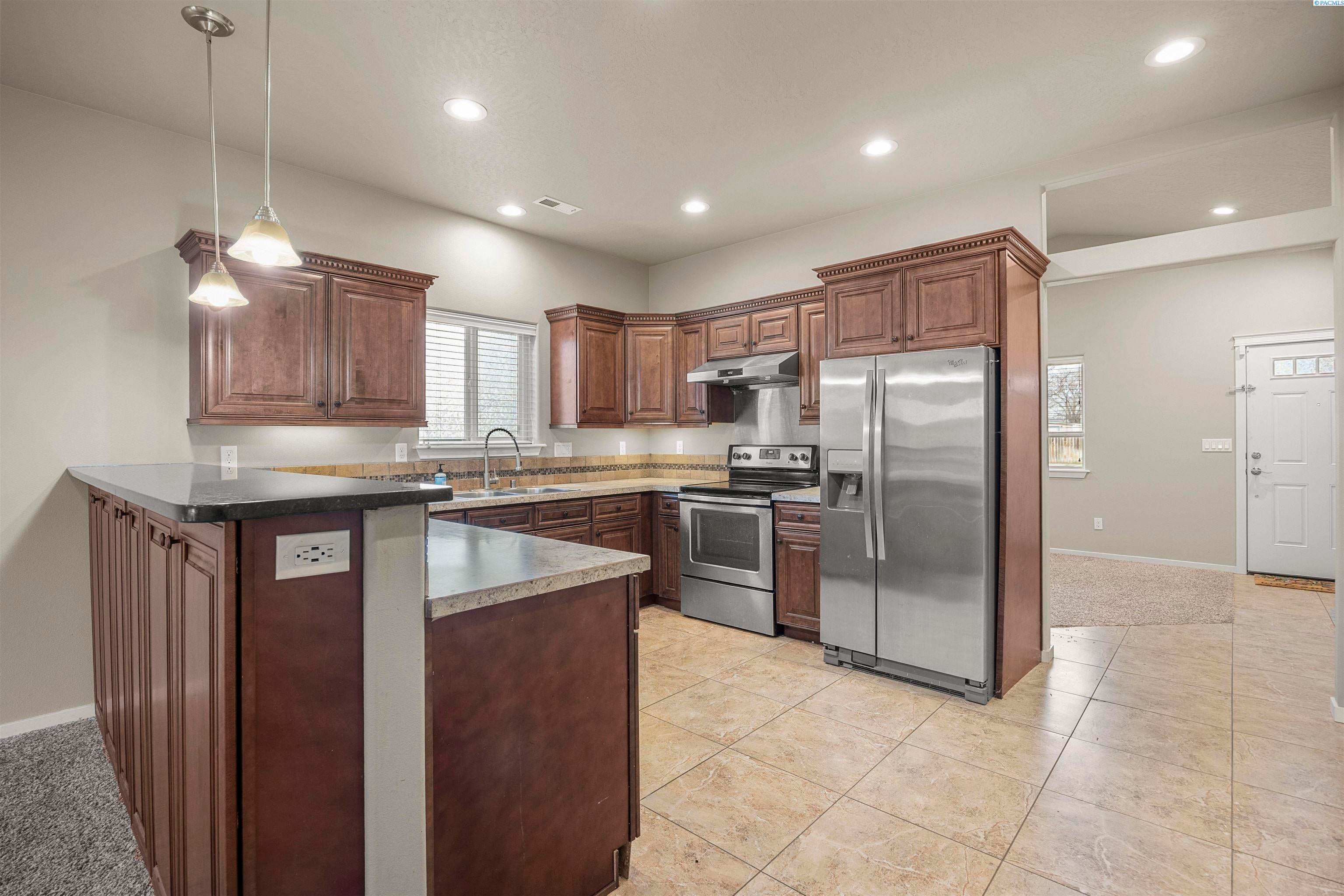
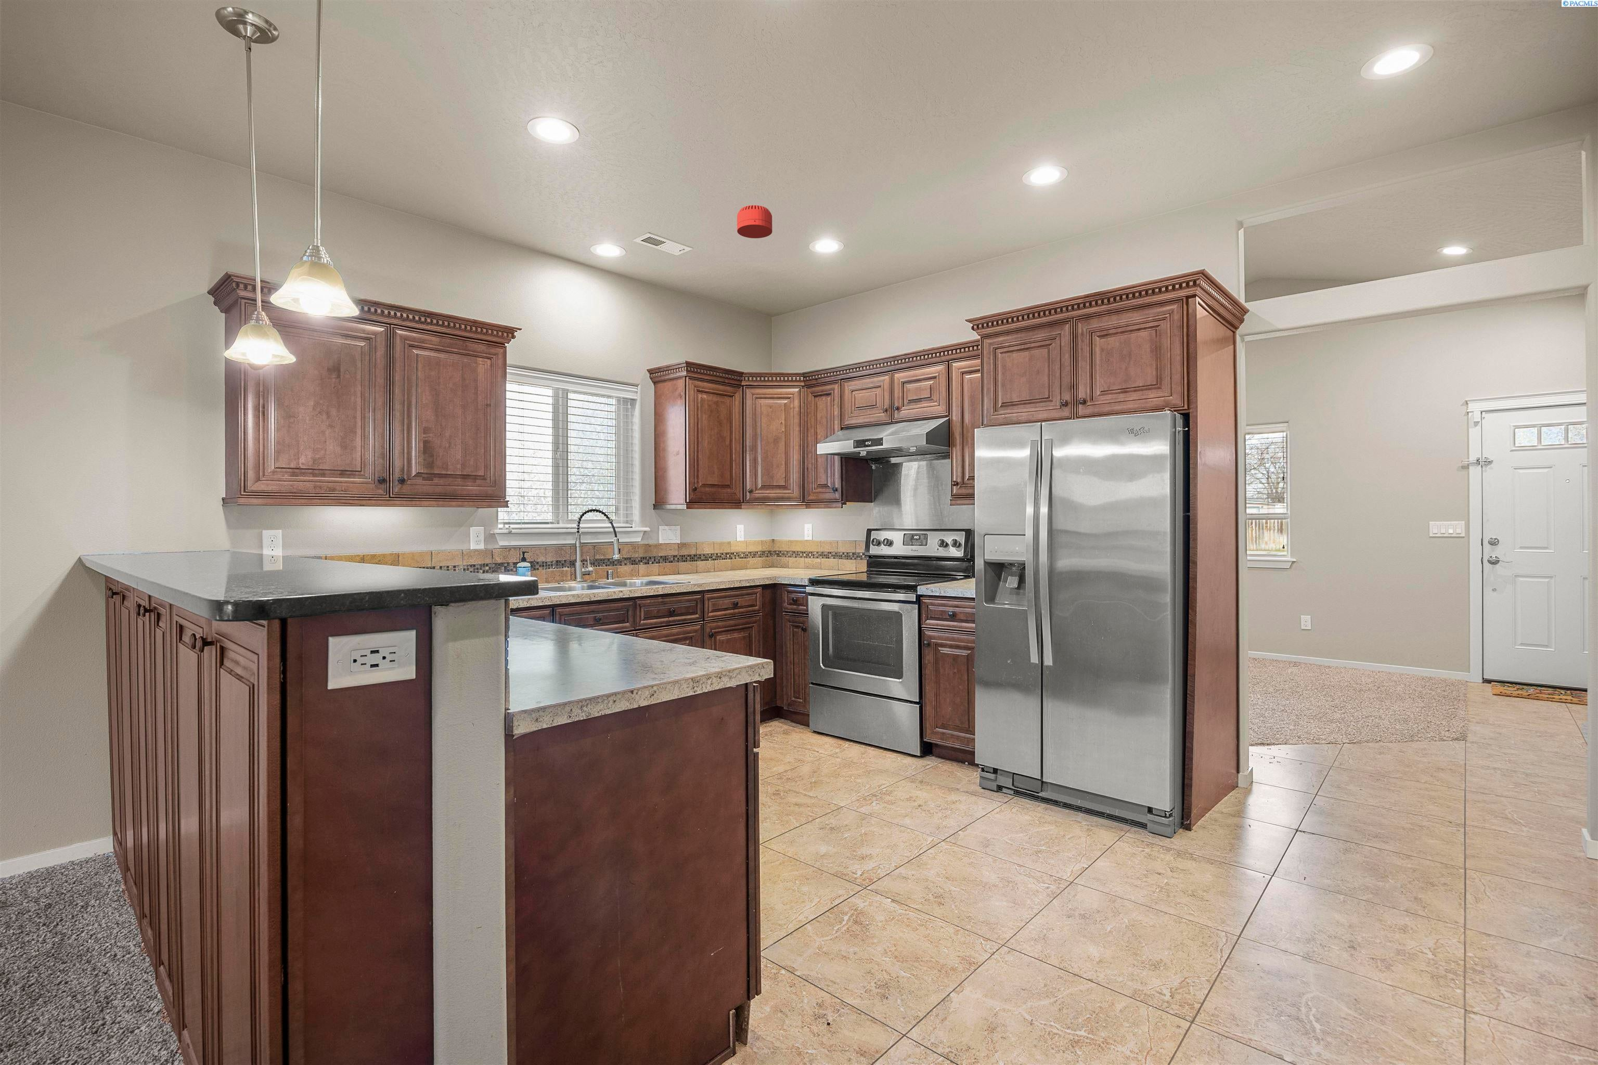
+ smoke detector [737,204,773,239]
